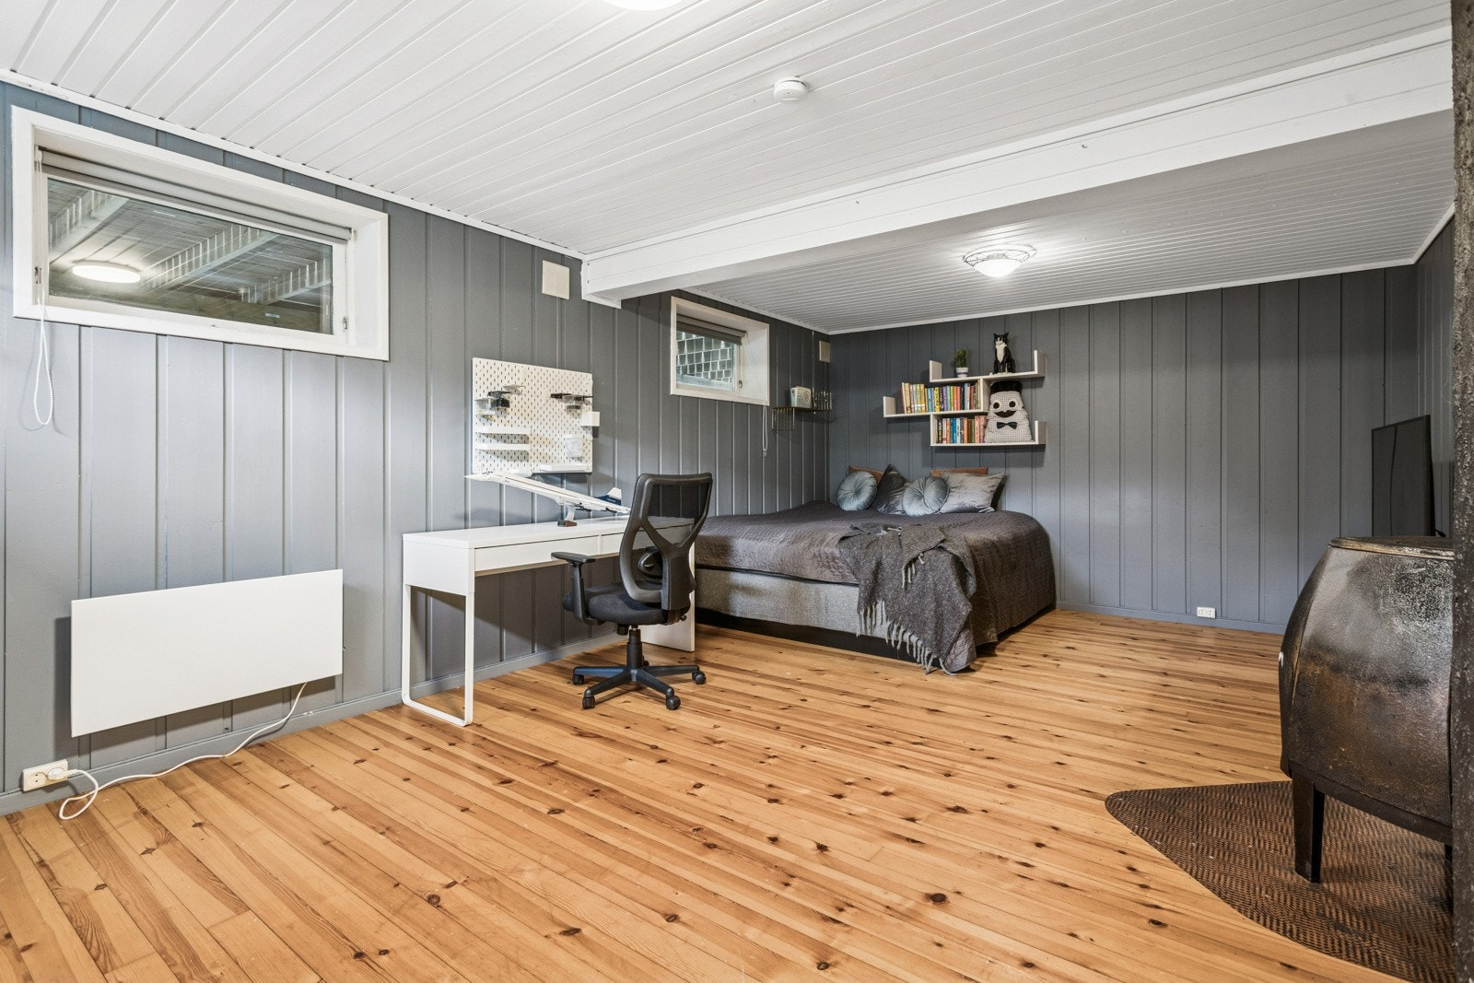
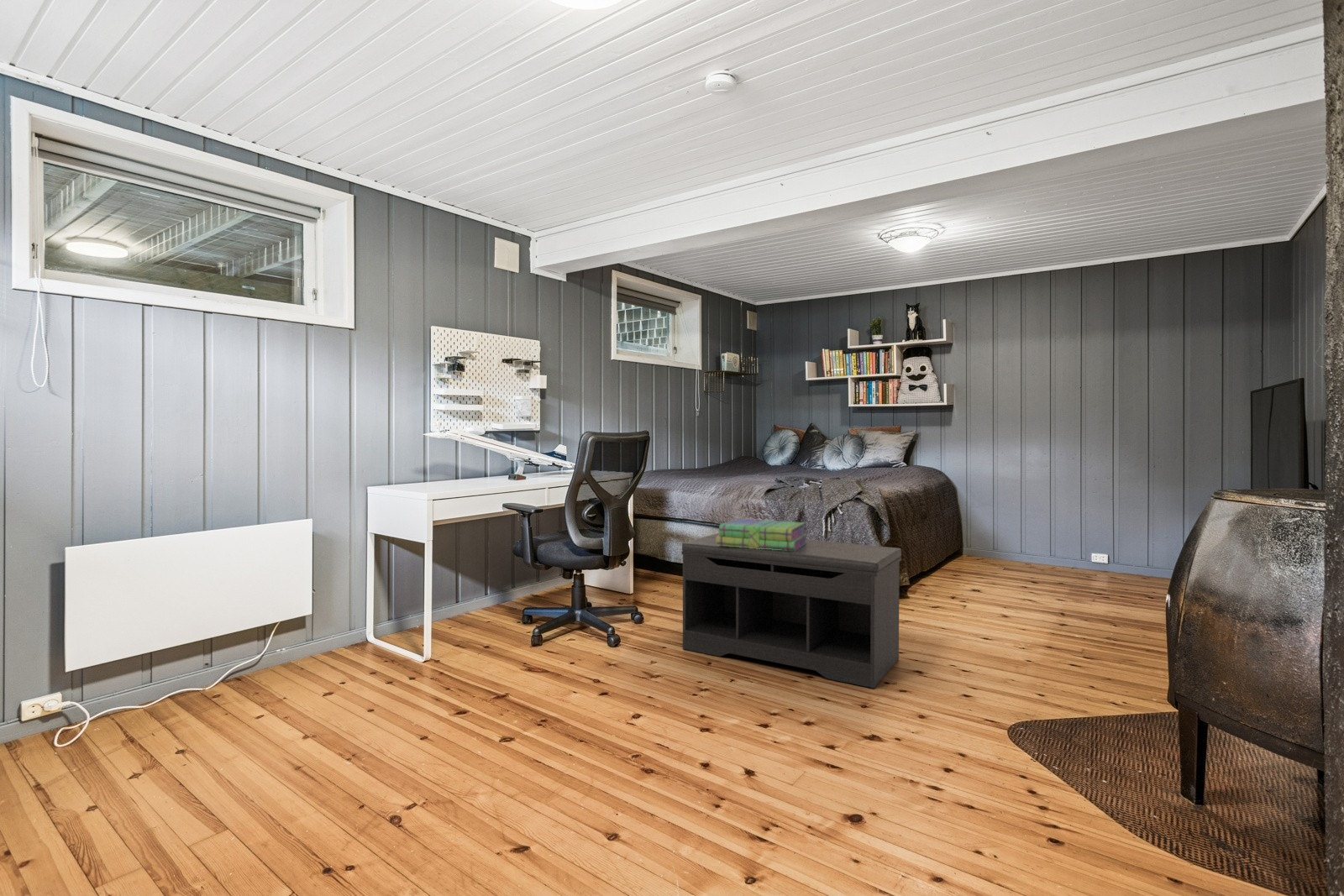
+ bench [681,532,902,689]
+ stack of books [717,517,808,552]
